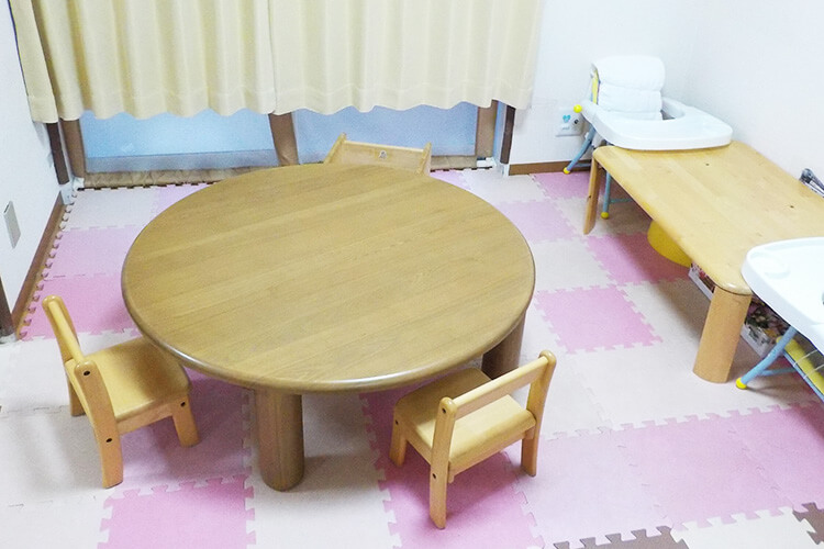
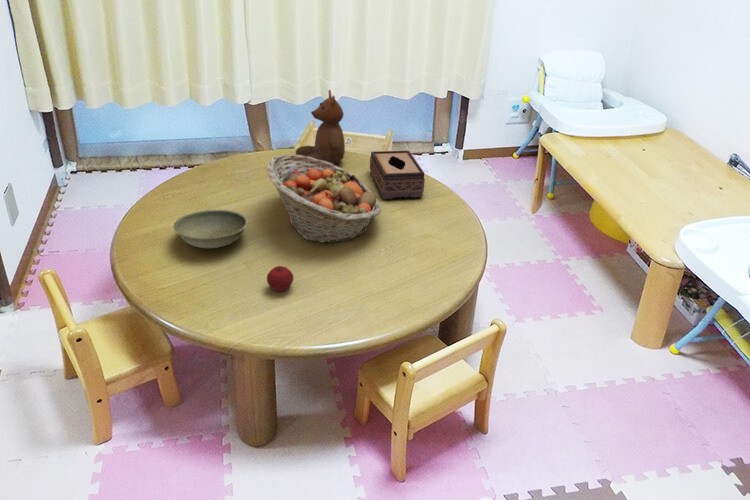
+ apple [266,265,295,293]
+ teddy bear [295,89,346,165]
+ bowl [172,209,249,249]
+ tissue box [369,150,426,200]
+ fruit basket [265,154,382,244]
